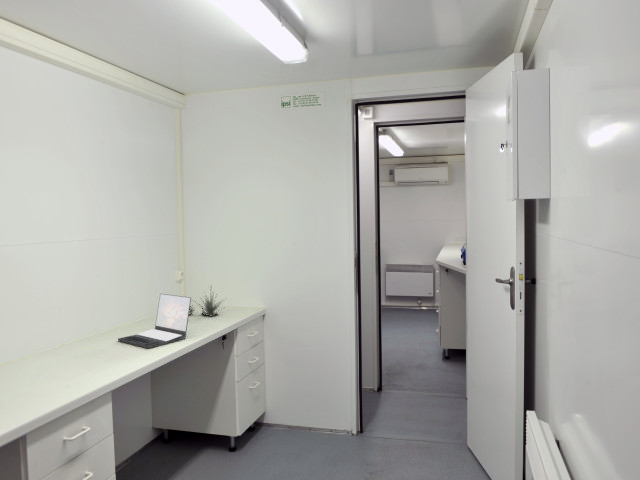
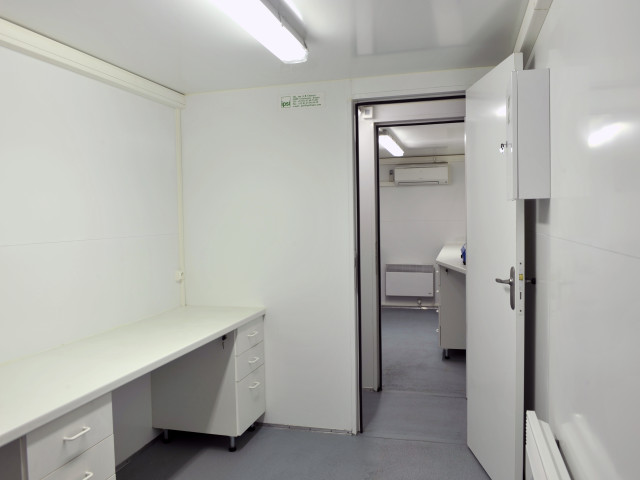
- succulent plant [189,286,226,318]
- laptop [117,293,192,349]
